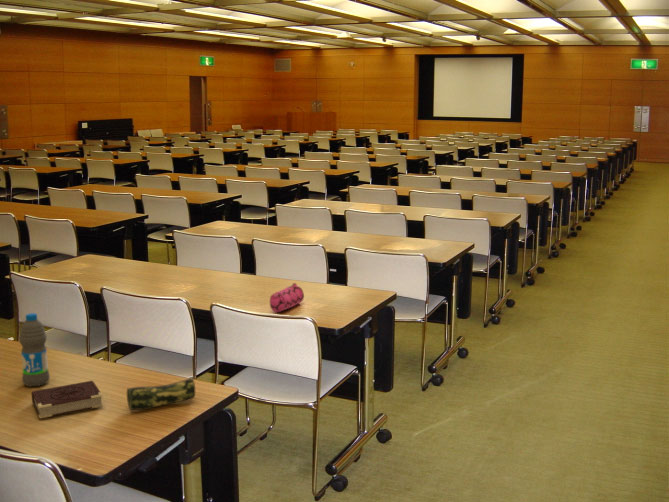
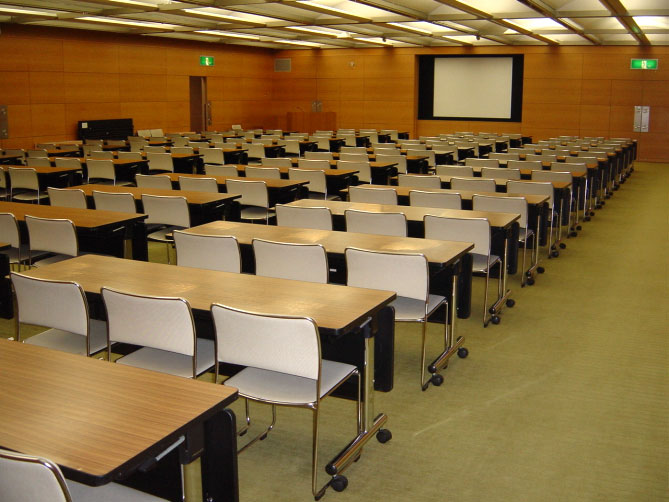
- book [30,380,104,419]
- pencil case [269,282,305,313]
- pencil case [126,375,196,411]
- water bottle [18,312,51,388]
